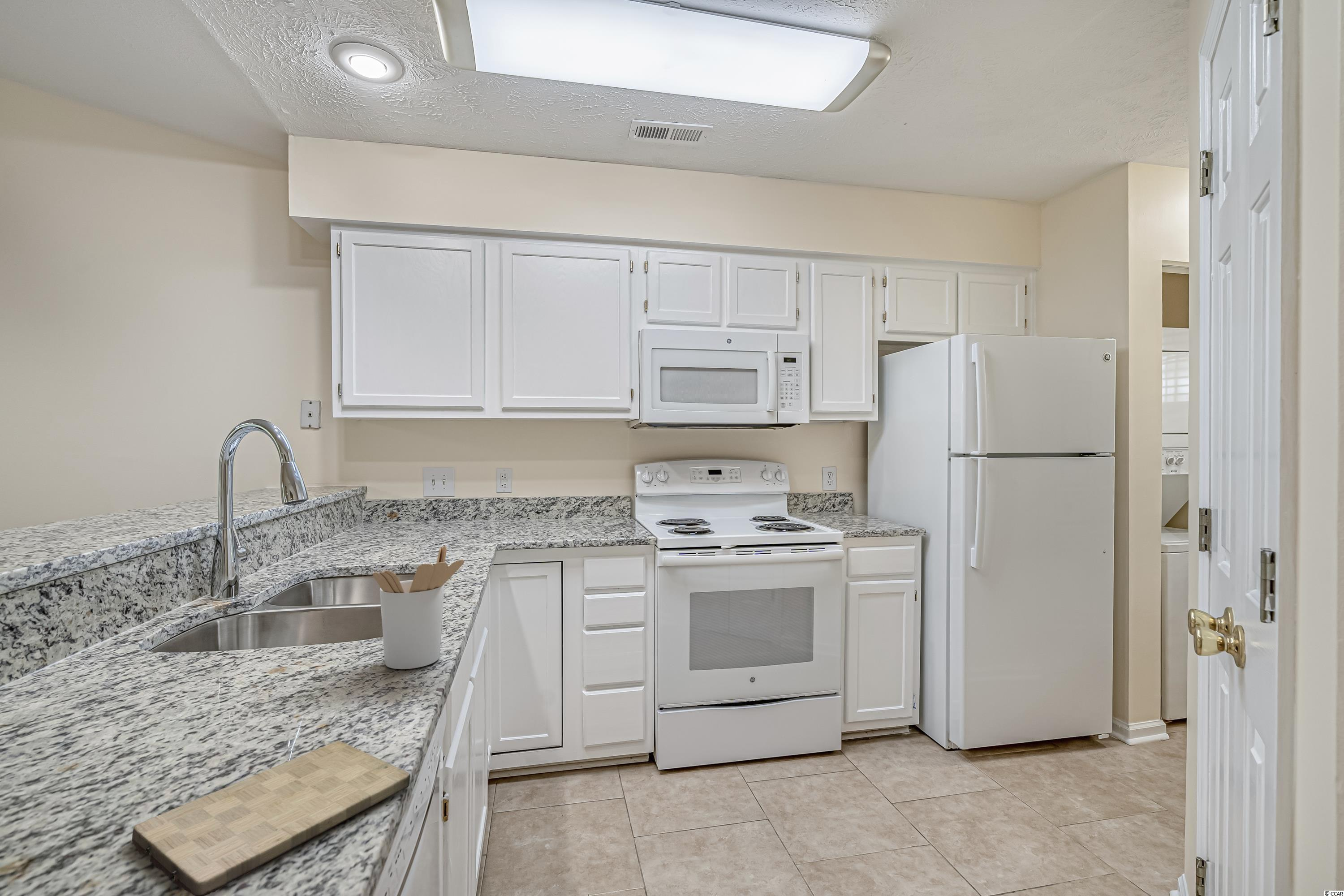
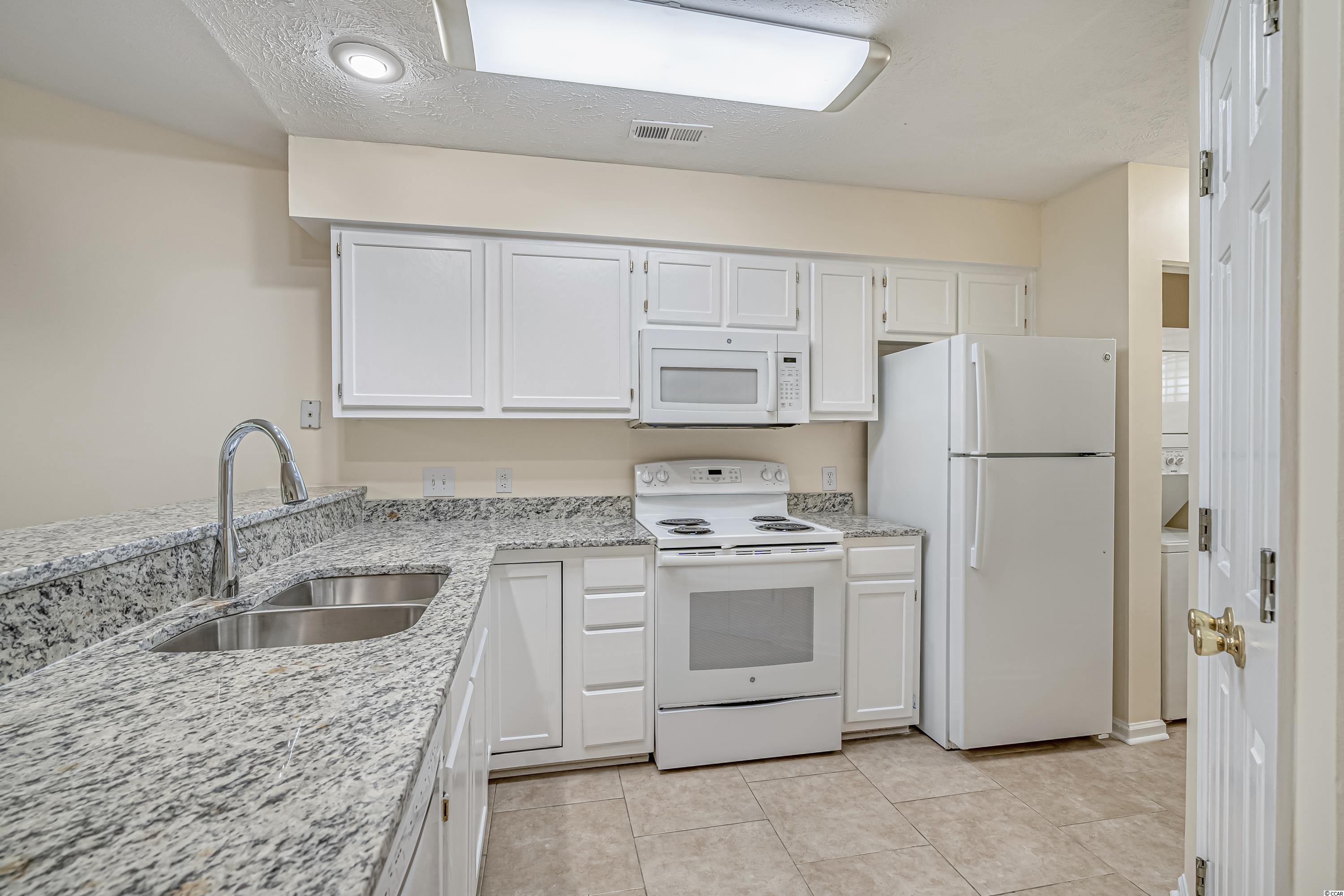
- utensil holder [372,545,465,670]
- cutting board [131,741,410,896]
